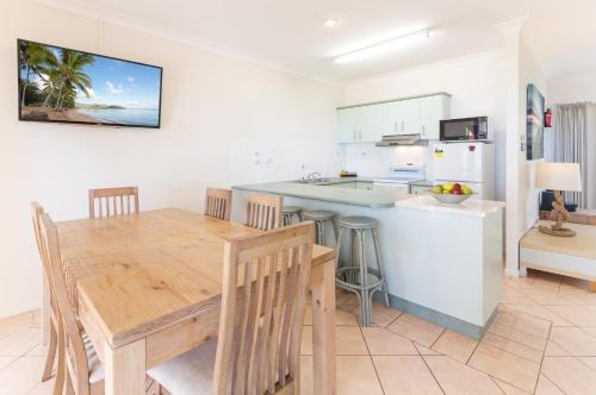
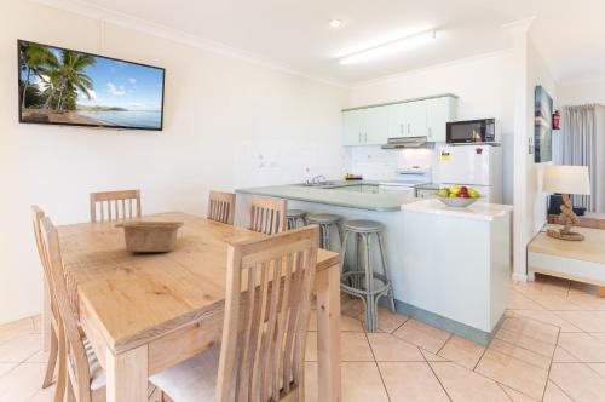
+ serving bowl [114,220,185,253]
